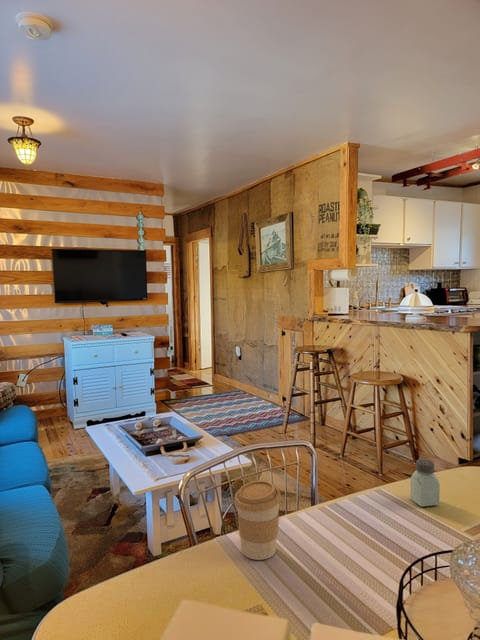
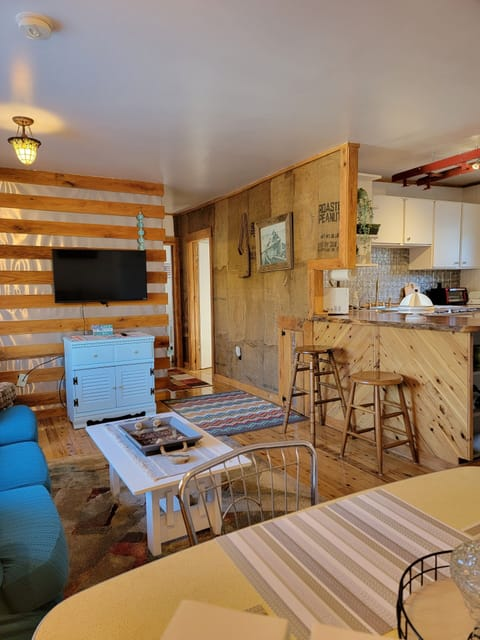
- saltshaker [409,458,441,508]
- coffee cup [234,479,282,561]
